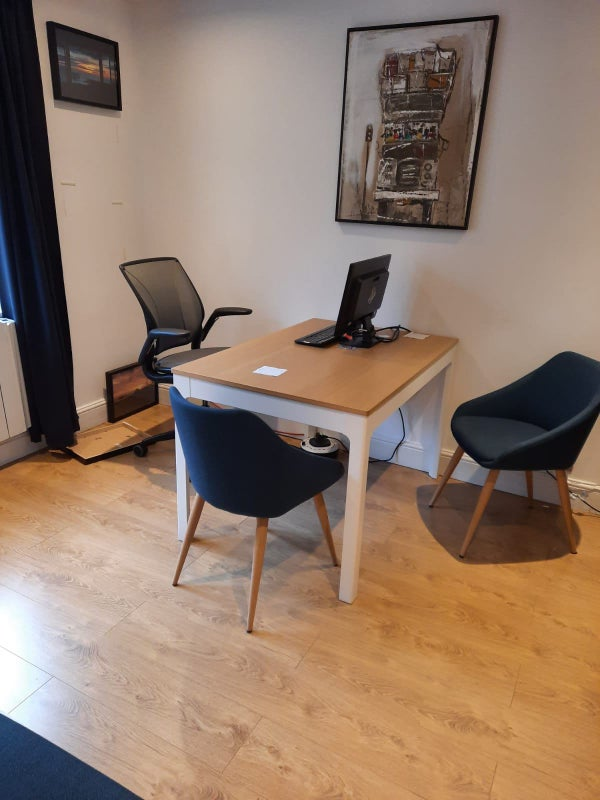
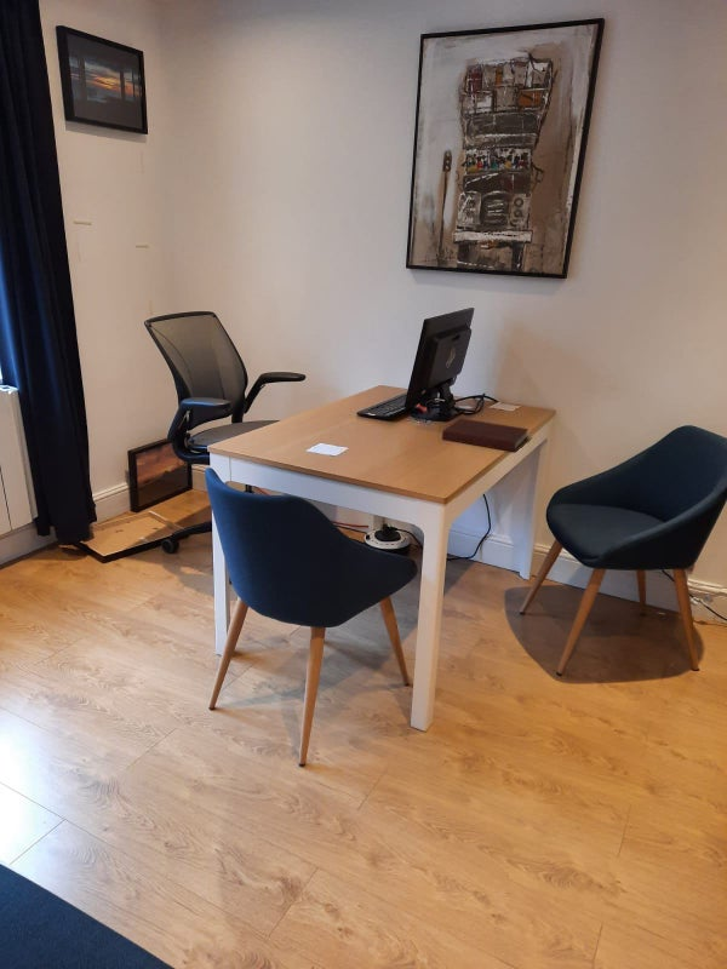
+ notebook [441,417,529,453]
